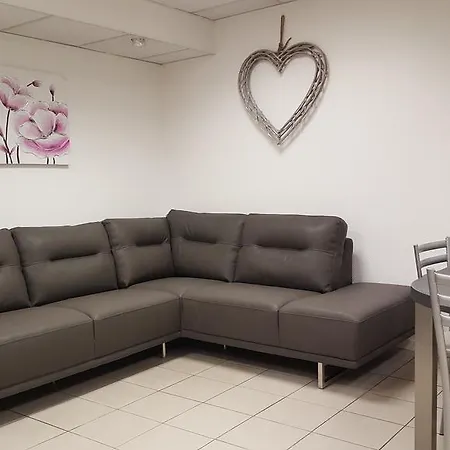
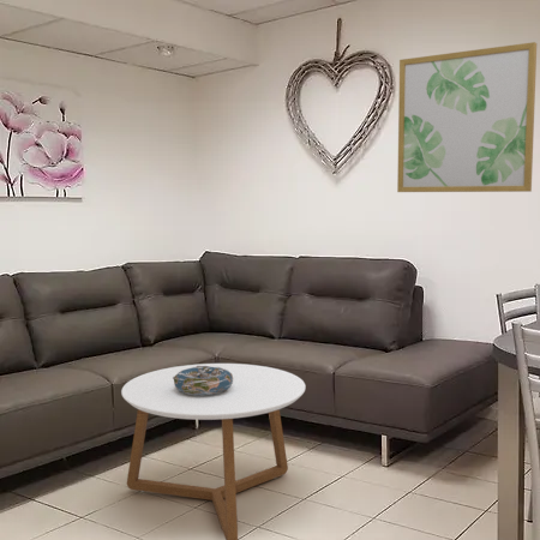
+ wall art [396,41,538,193]
+ coffee table [120,362,307,540]
+ decorative bowl [173,366,234,396]
